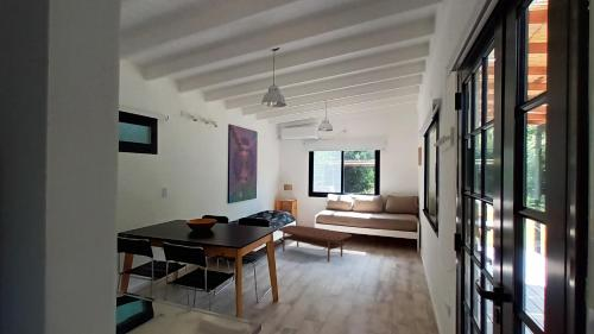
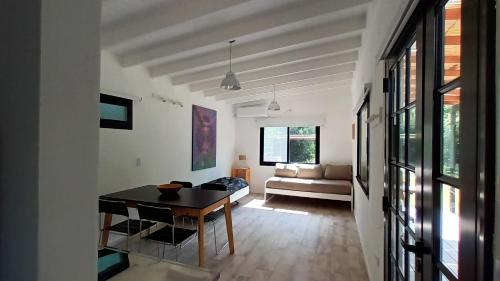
- coffee table [277,223,353,263]
